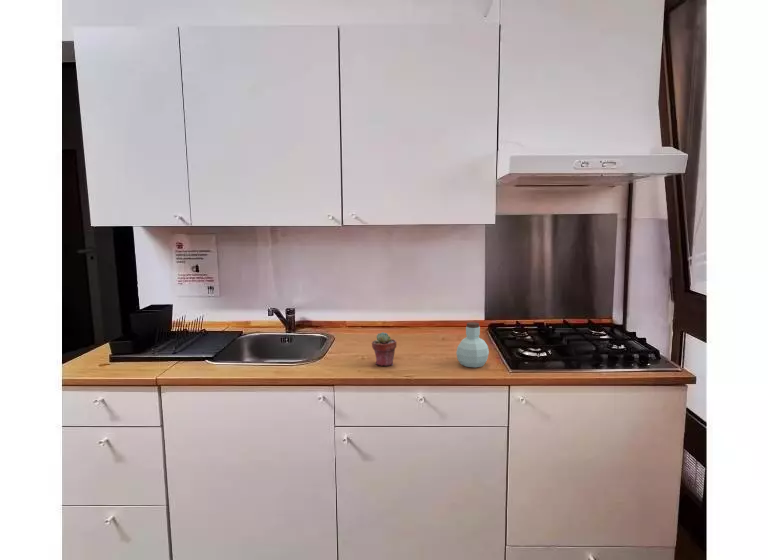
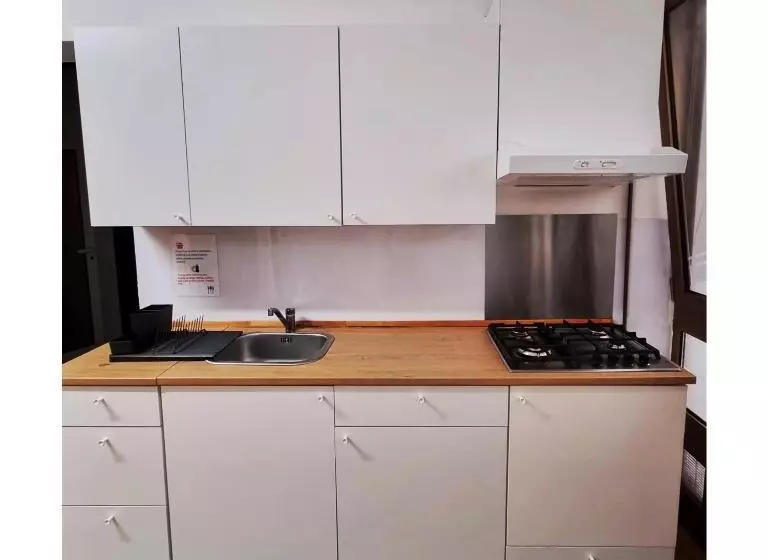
- jar [455,321,490,368]
- potted succulent [371,331,397,367]
